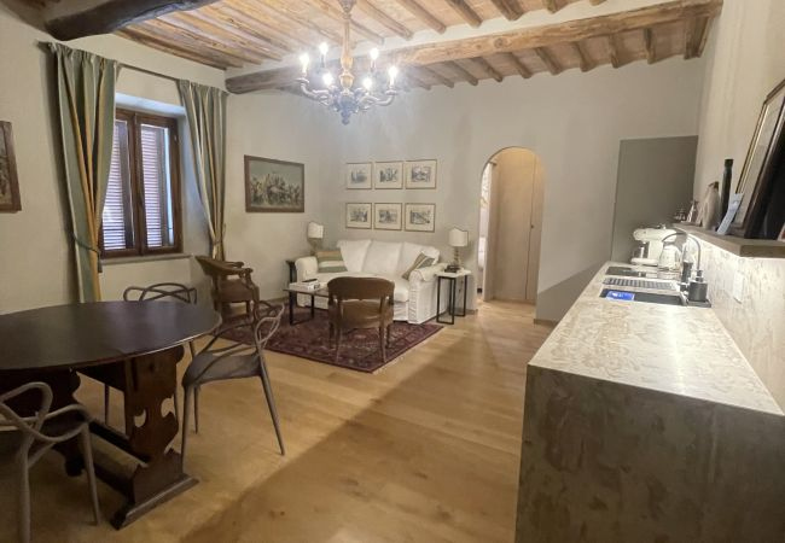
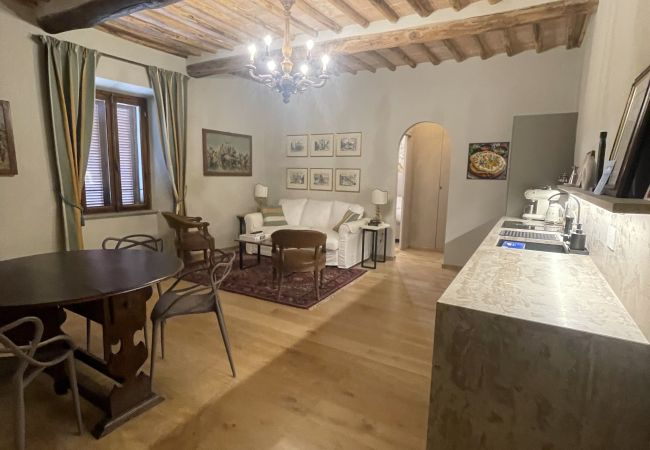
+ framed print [465,141,511,181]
